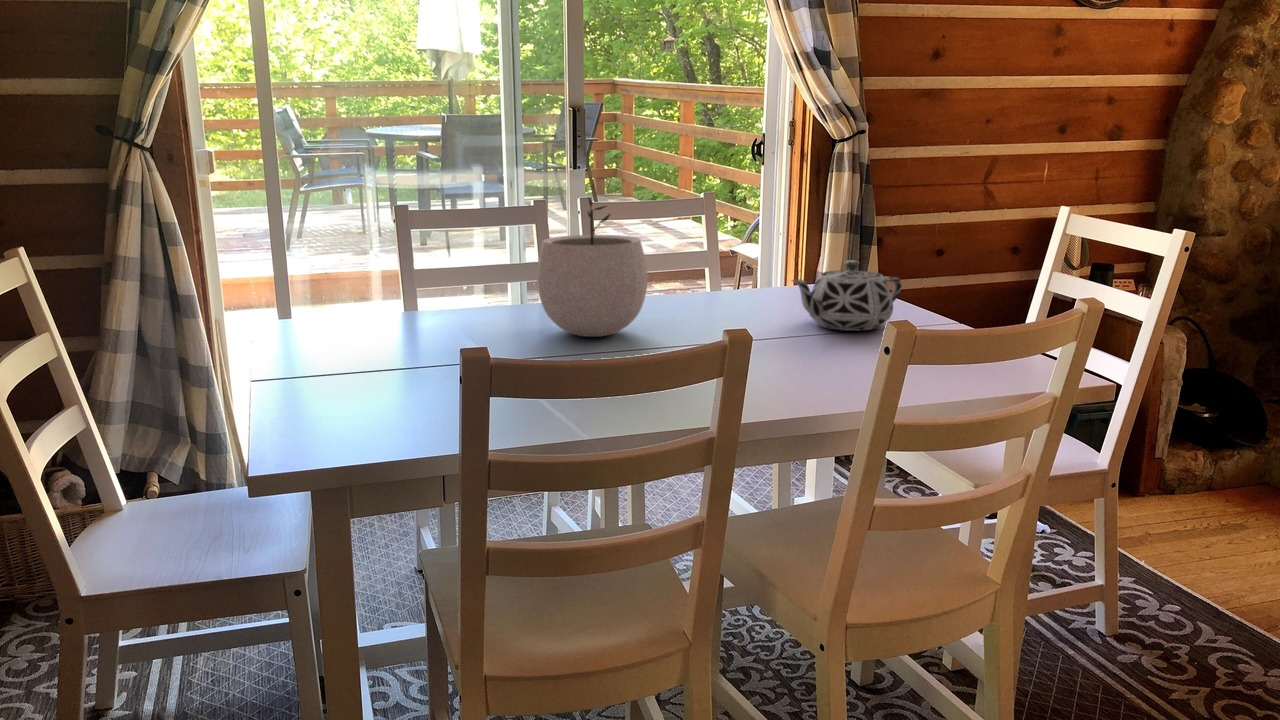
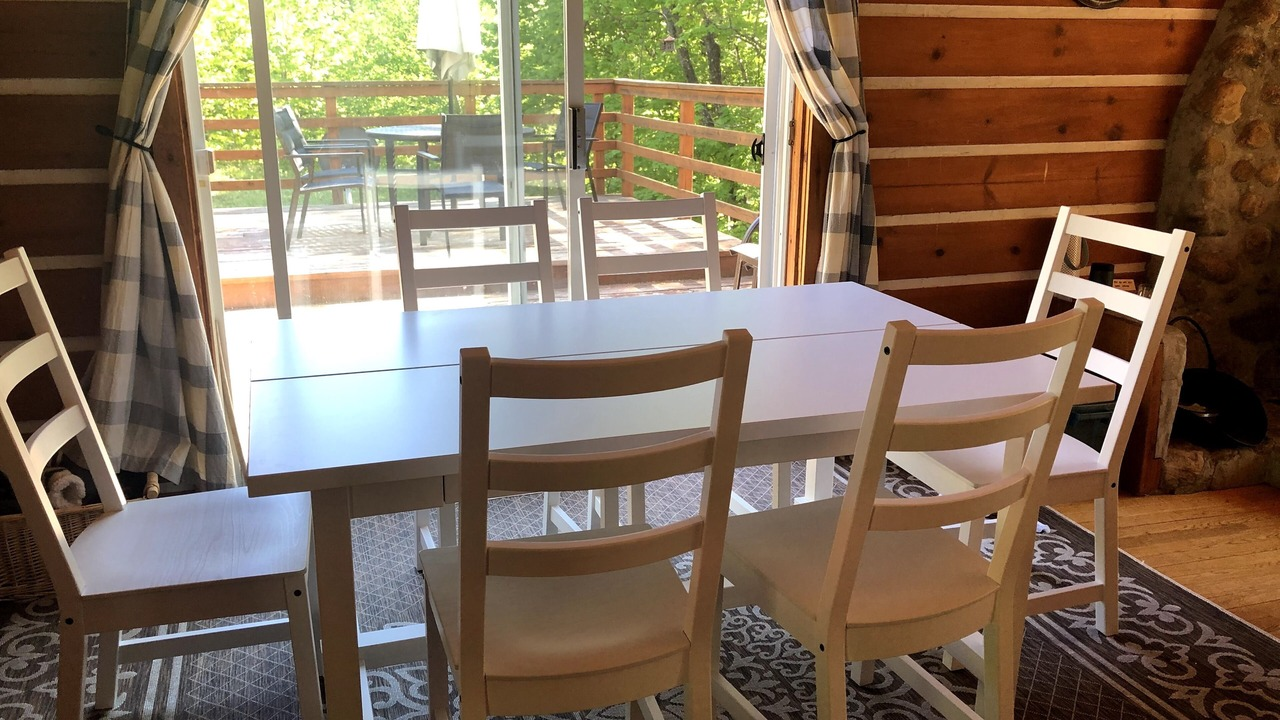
- teapot [790,260,903,332]
- plant pot [536,196,648,338]
